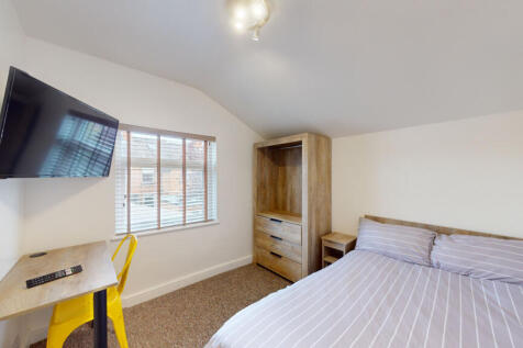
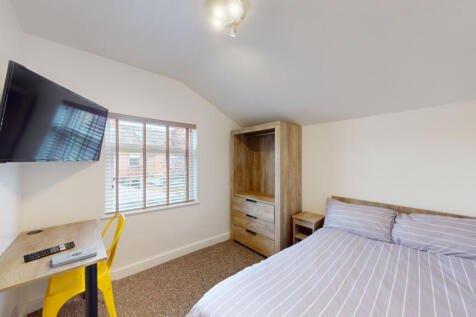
+ notepad [51,245,98,268]
